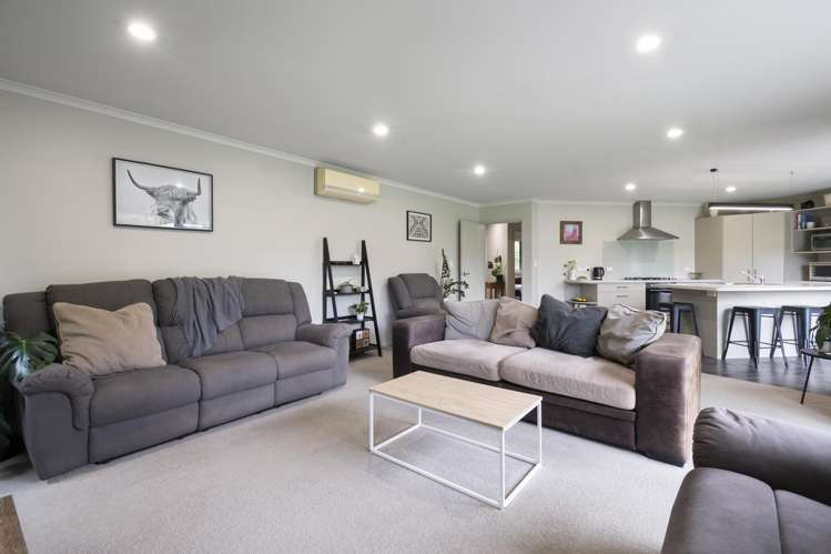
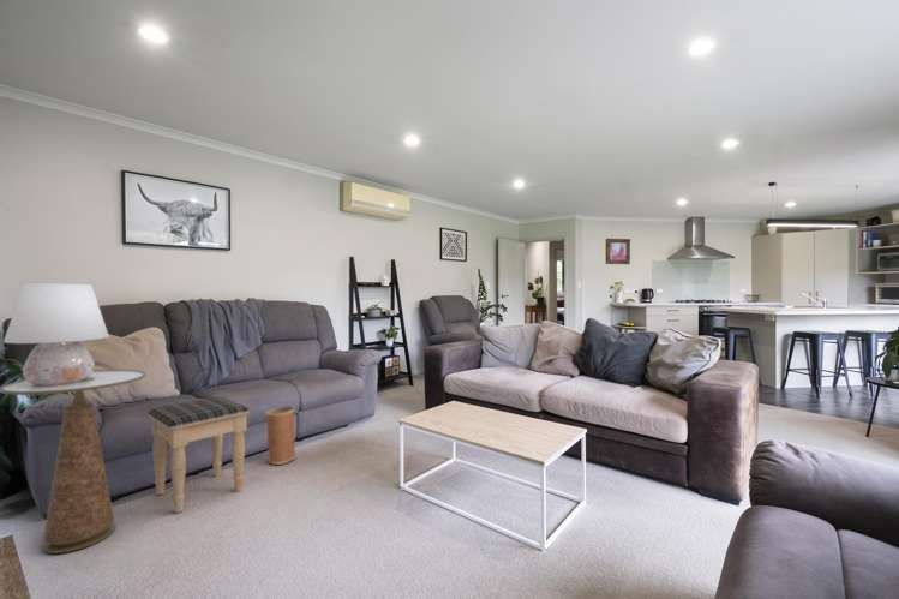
+ footstool [146,395,251,514]
+ side table [0,369,146,555]
+ table lamp [2,283,110,387]
+ basket [264,405,296,466]
